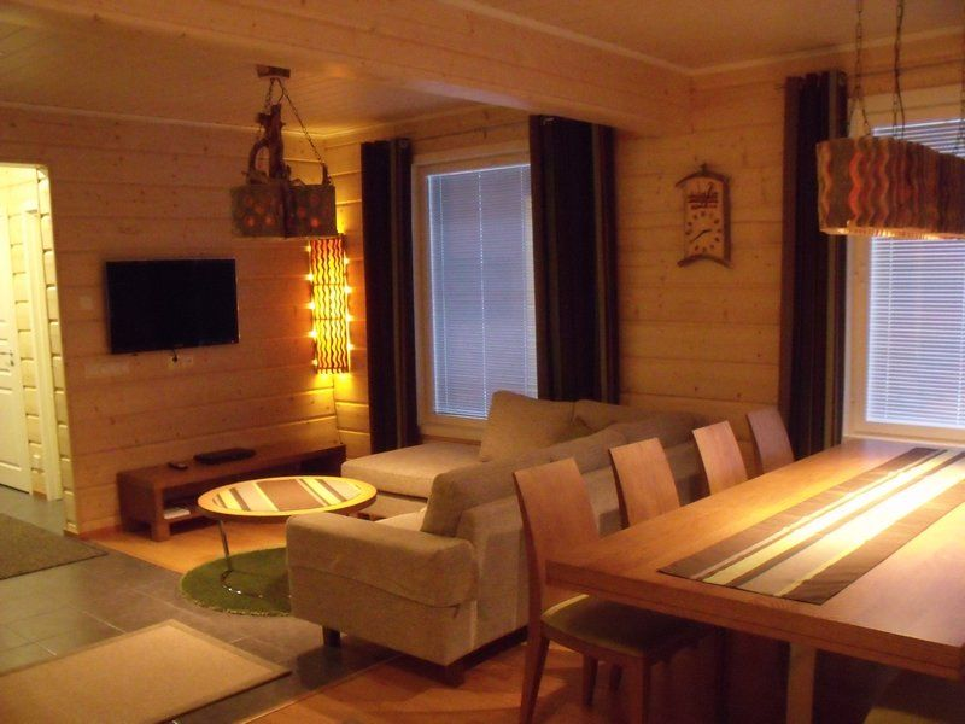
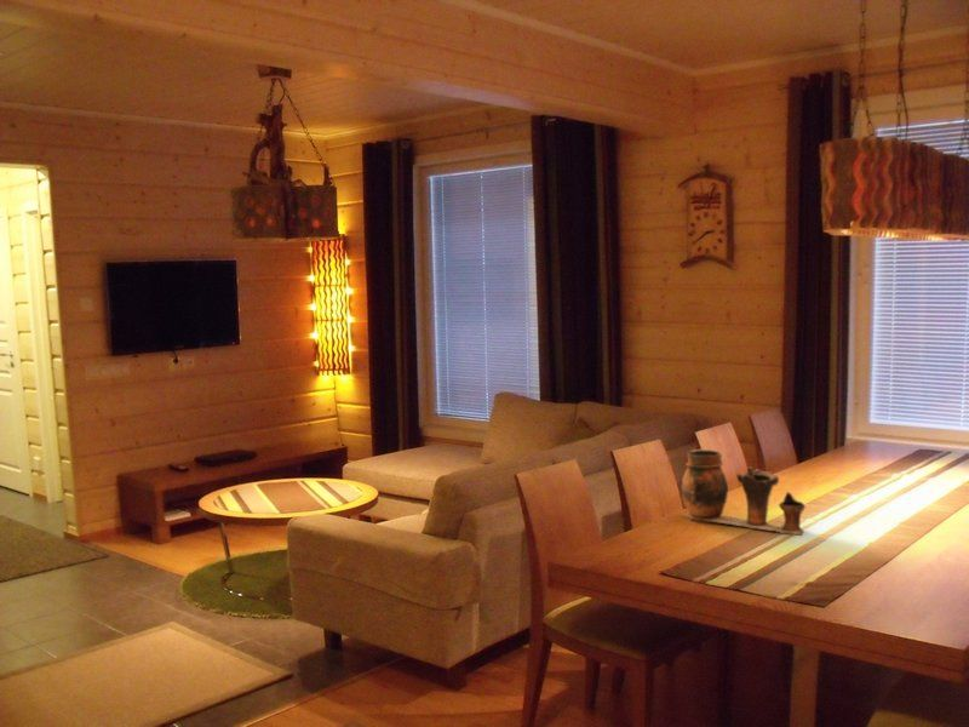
+ pottery set [680,448,807,536]
